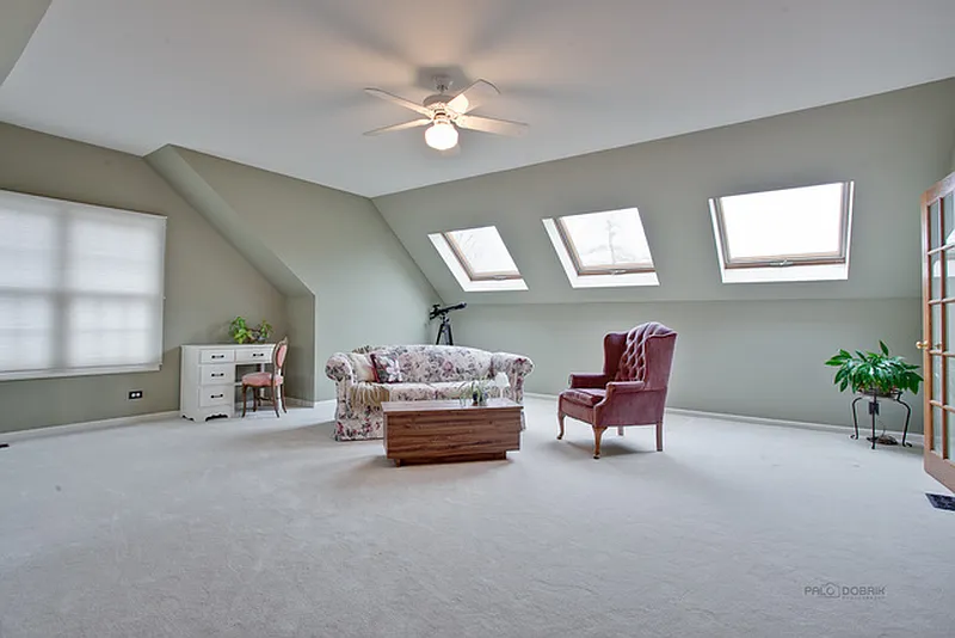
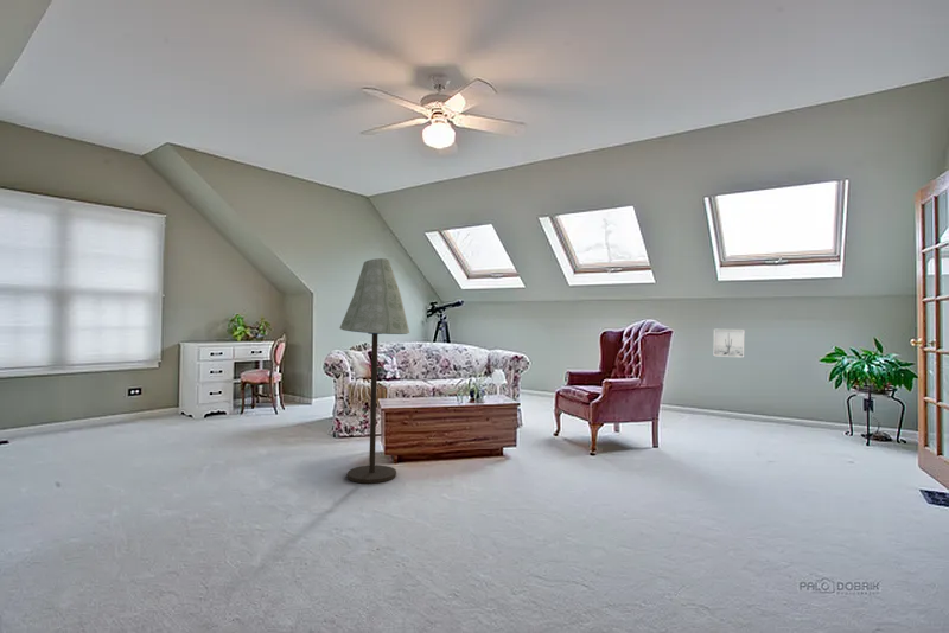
+ wall art [713,328,746,359]
+ floor lamp [339,257,410,485]
